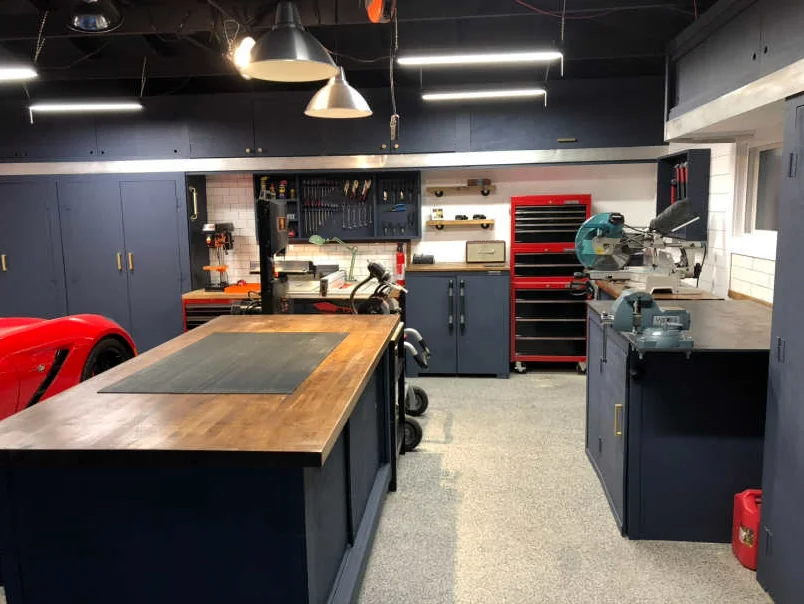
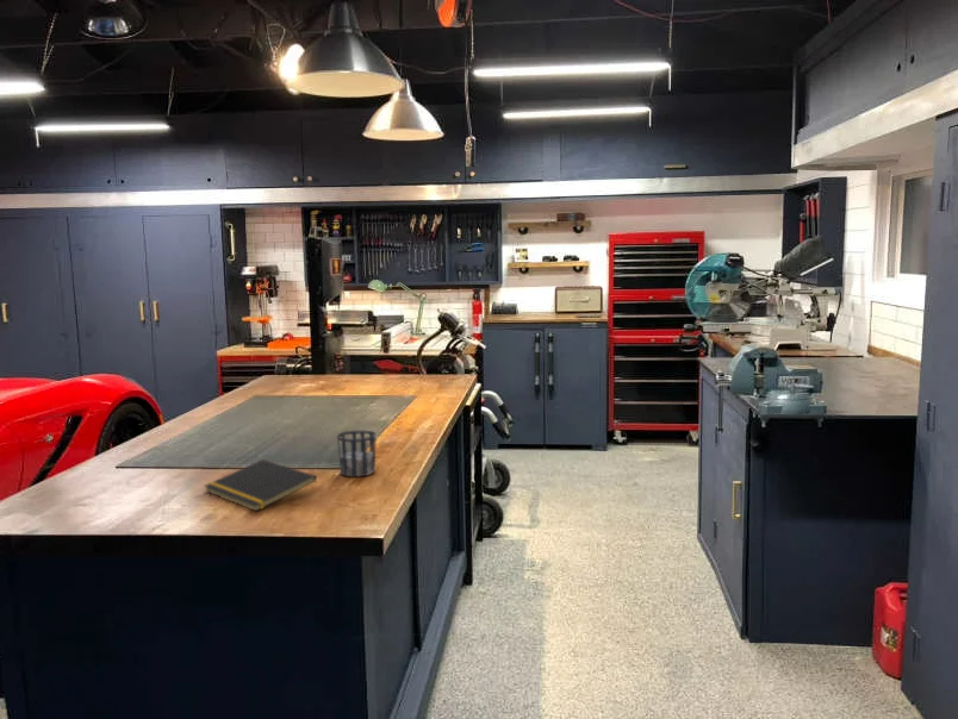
+ notepad [203,458,318,512]
+ cup [336,430,378,479]
